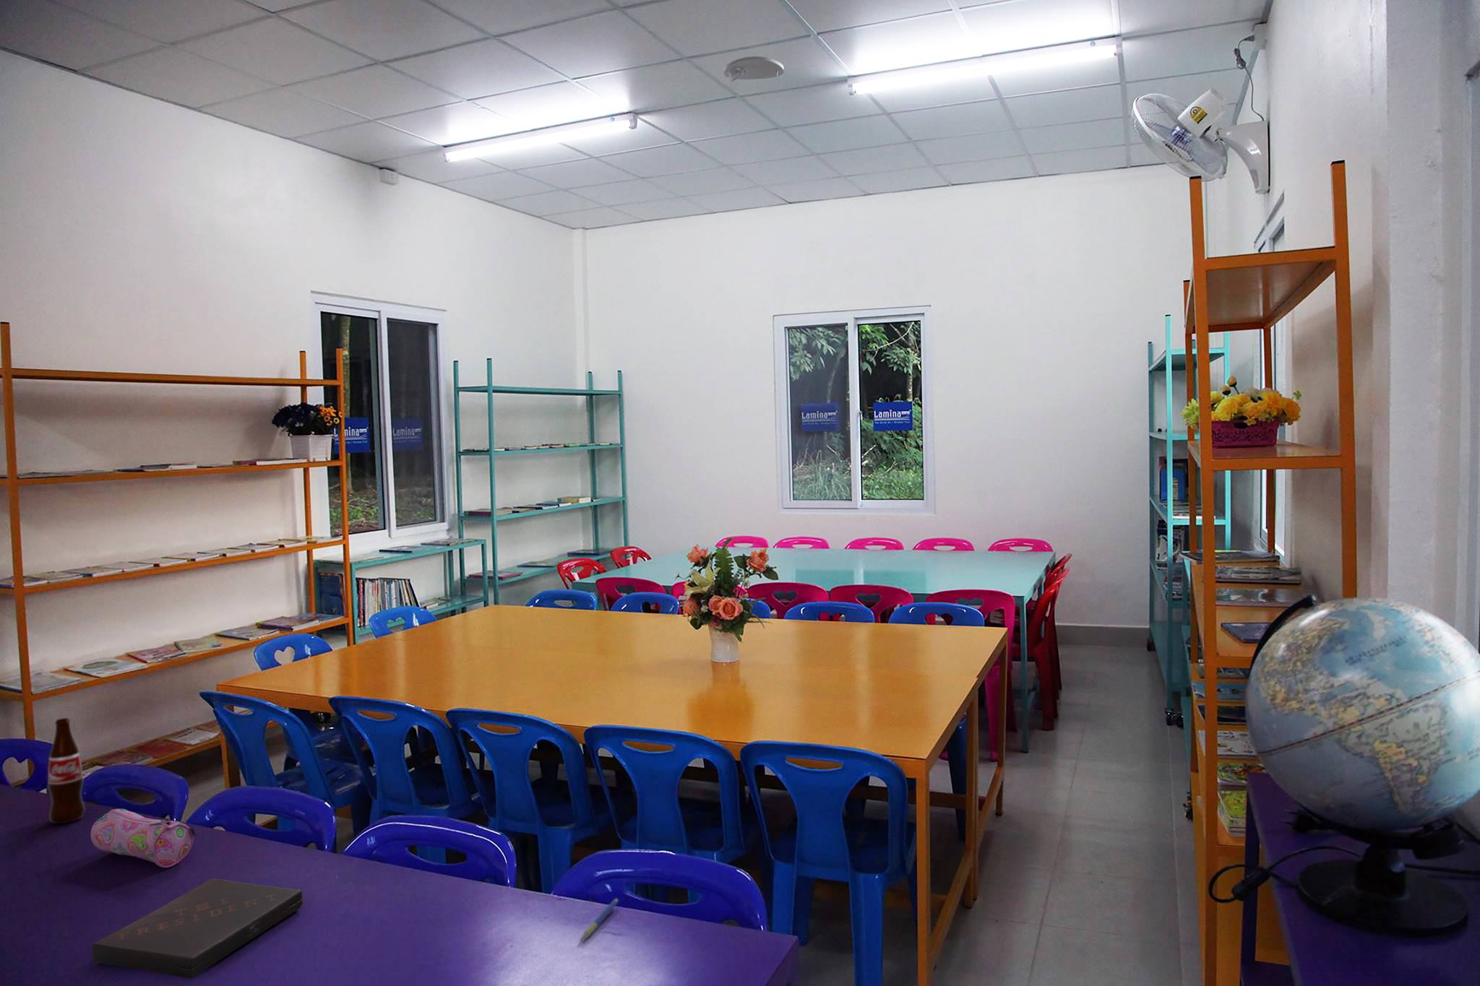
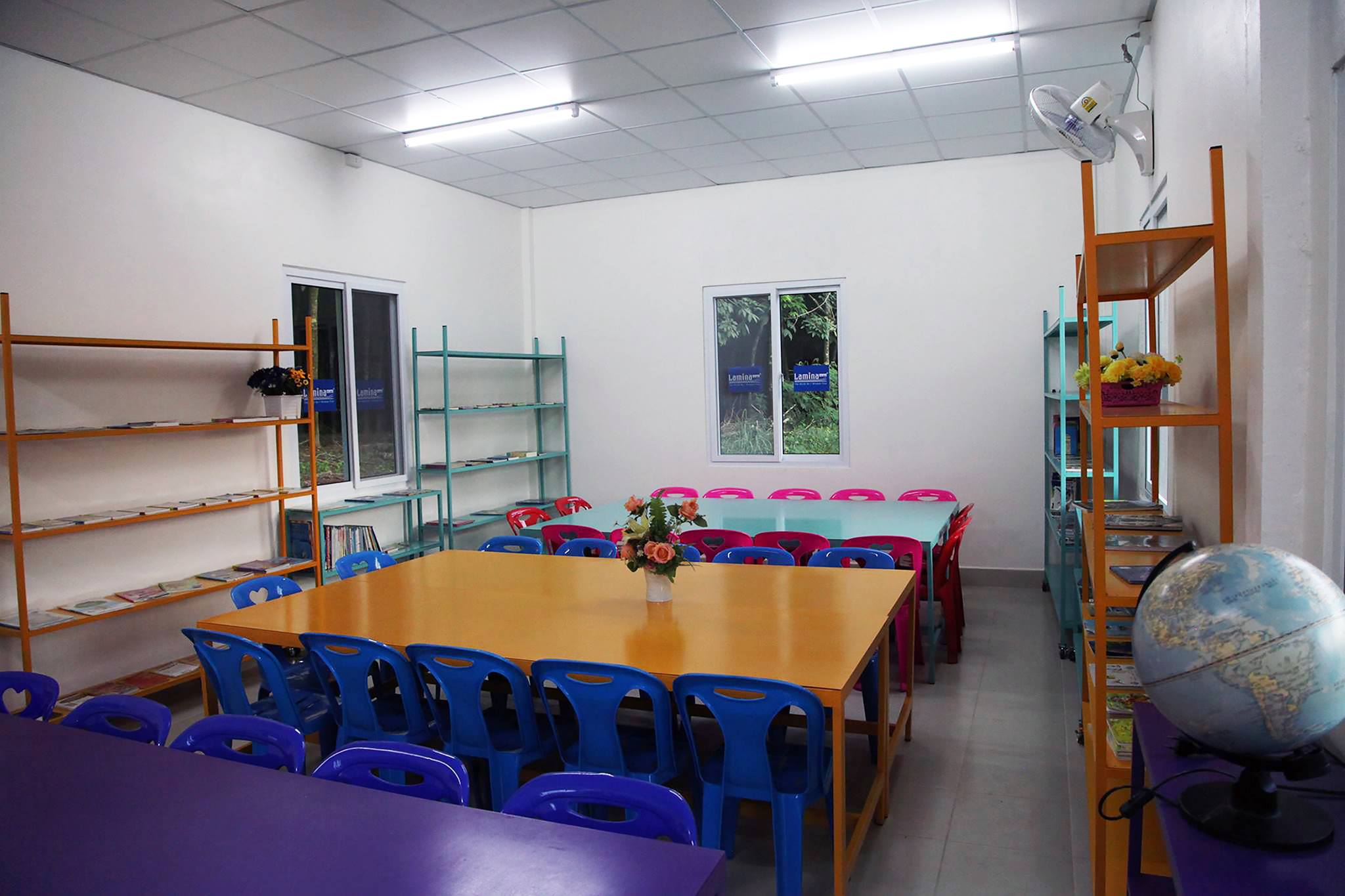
- pencil case [89,809,198,868]
- pen [580,898,620,942]
- book [91,878,304,978]
- bottle [47,717,86,824]
- smoke detector [723,56,785,83]
